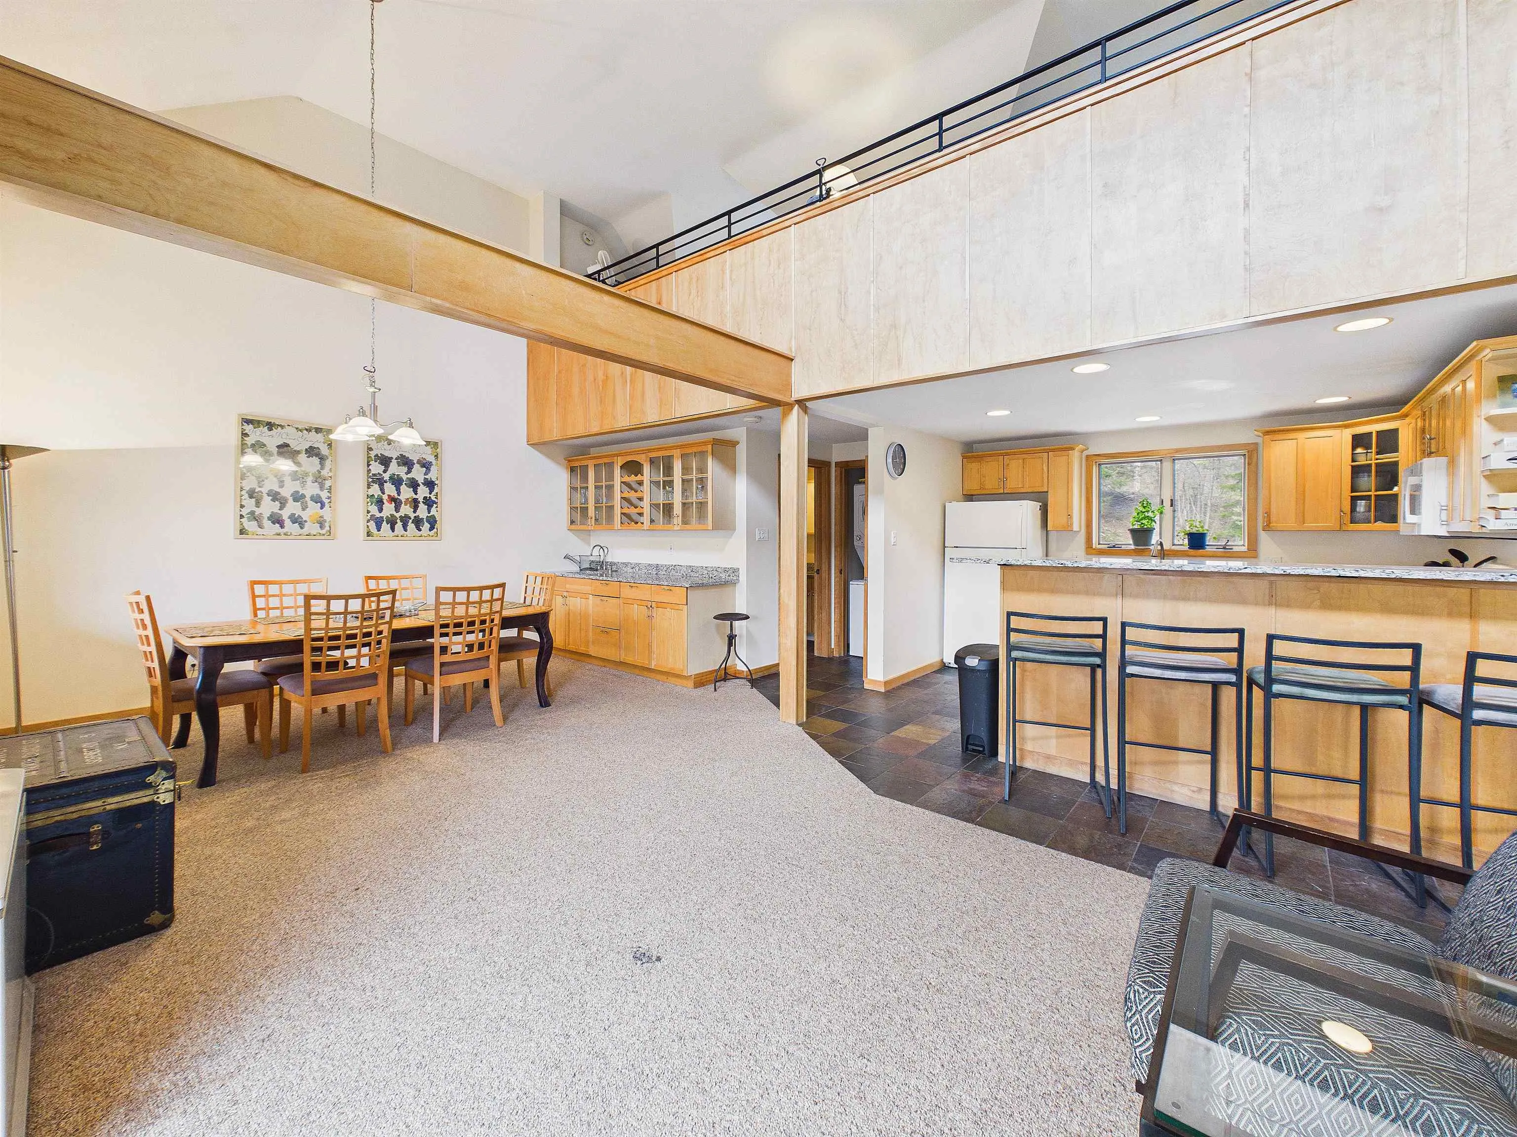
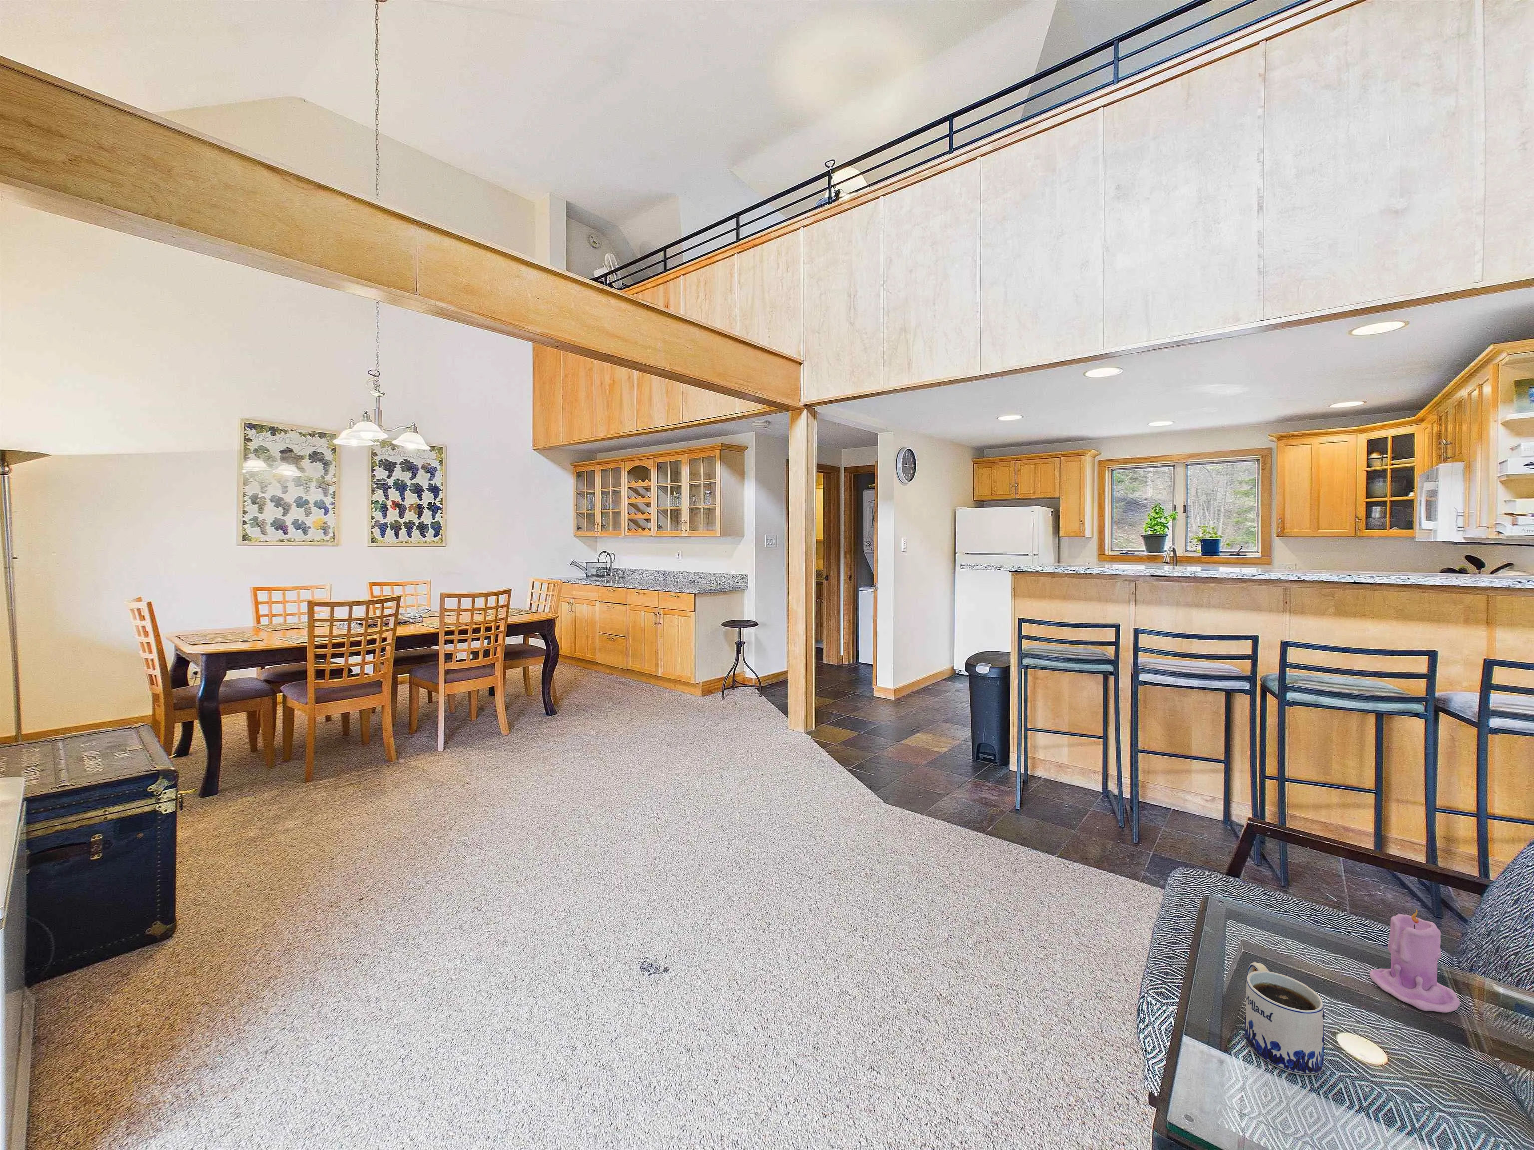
+ candle [1370,908,1460,1013]
+ mug [1244,962,1325,1075]
